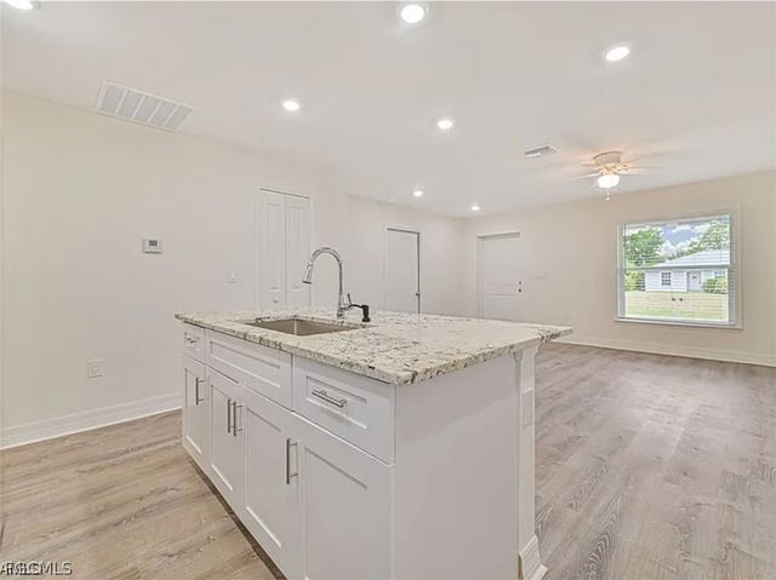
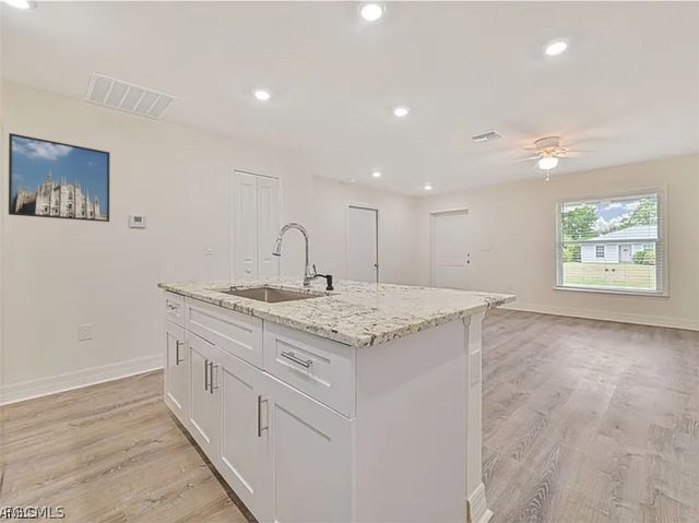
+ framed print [8,132,111,223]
